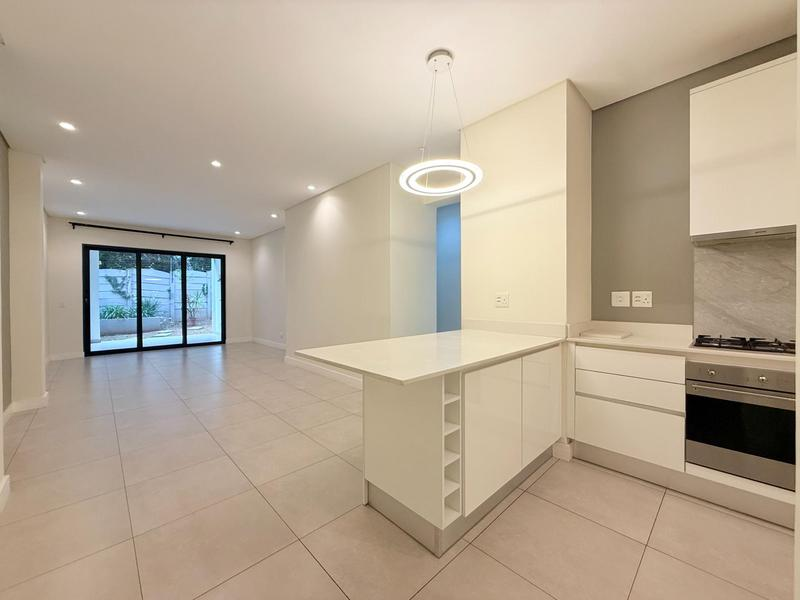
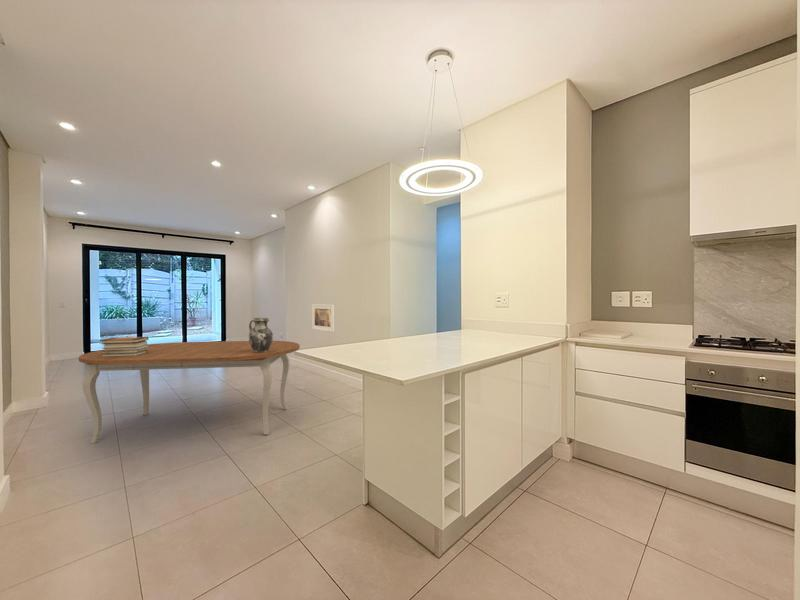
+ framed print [311,303,335,333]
+ ceramic jug [248,317,274,352]
+ dining table [78,340,301,444]
+ book stack [98,336,149,357]
